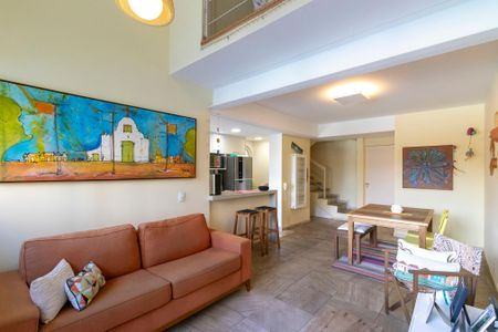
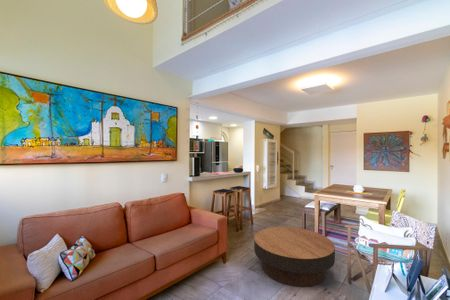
+ coffee table [253,226,336,288]
